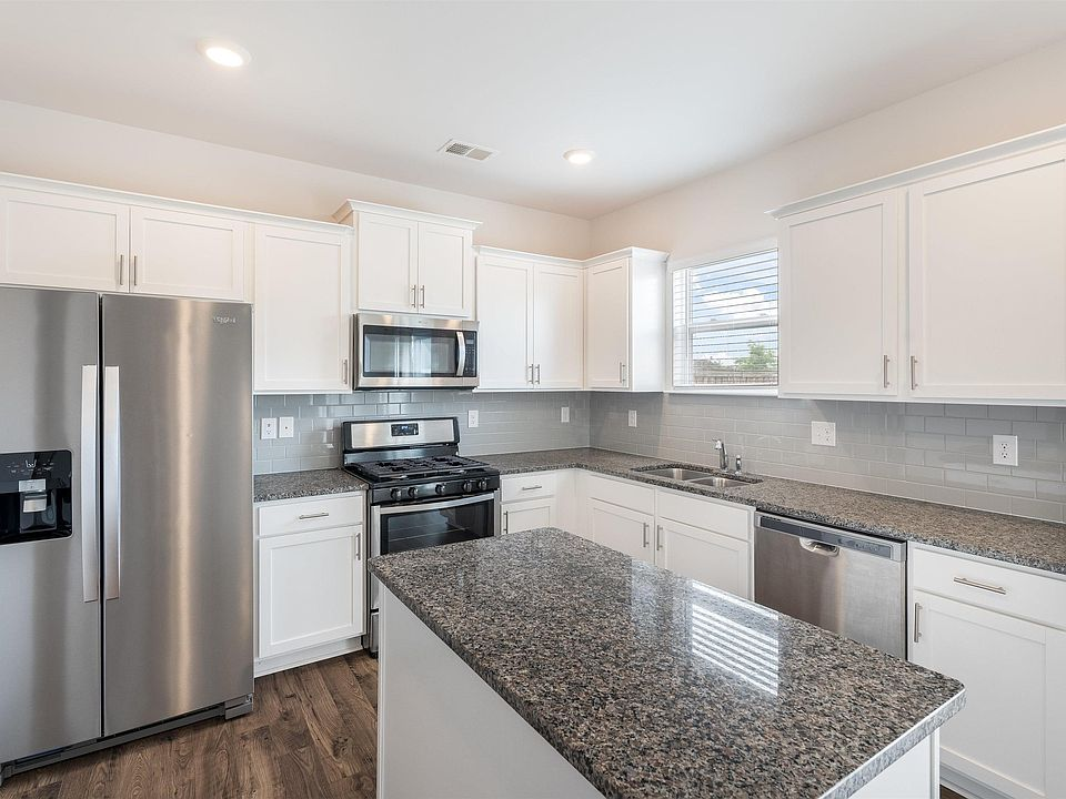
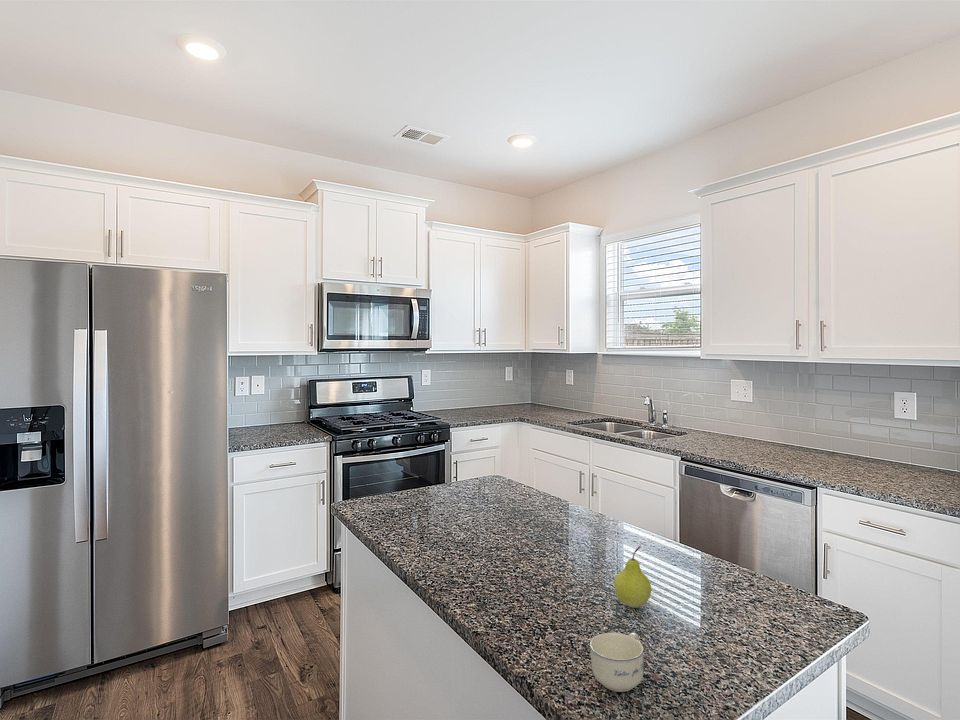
+ fruit [613,545,652,609]
+ cup [589,632,645,693]
